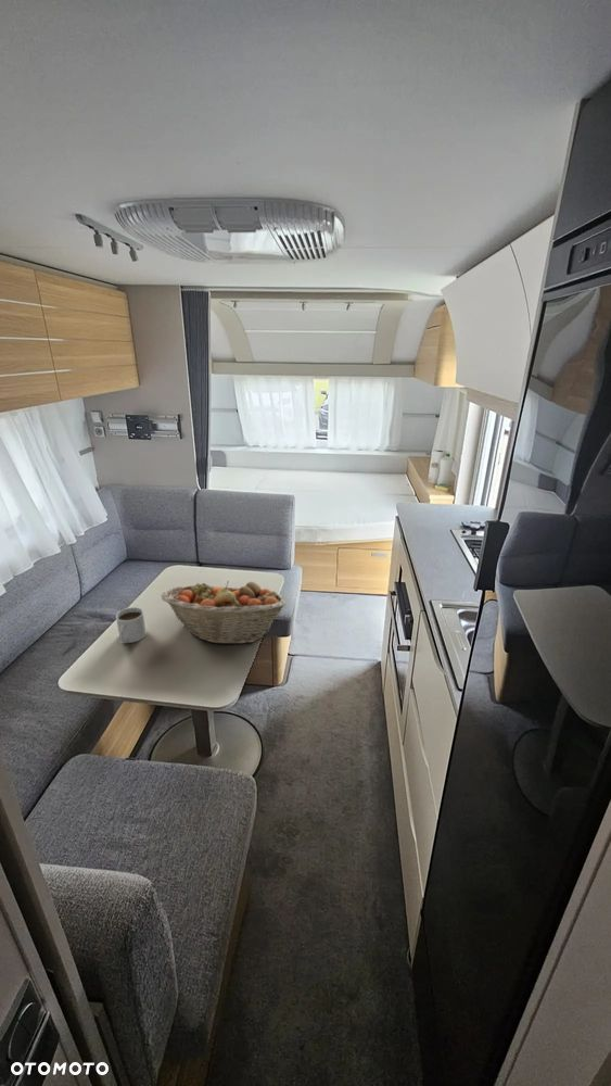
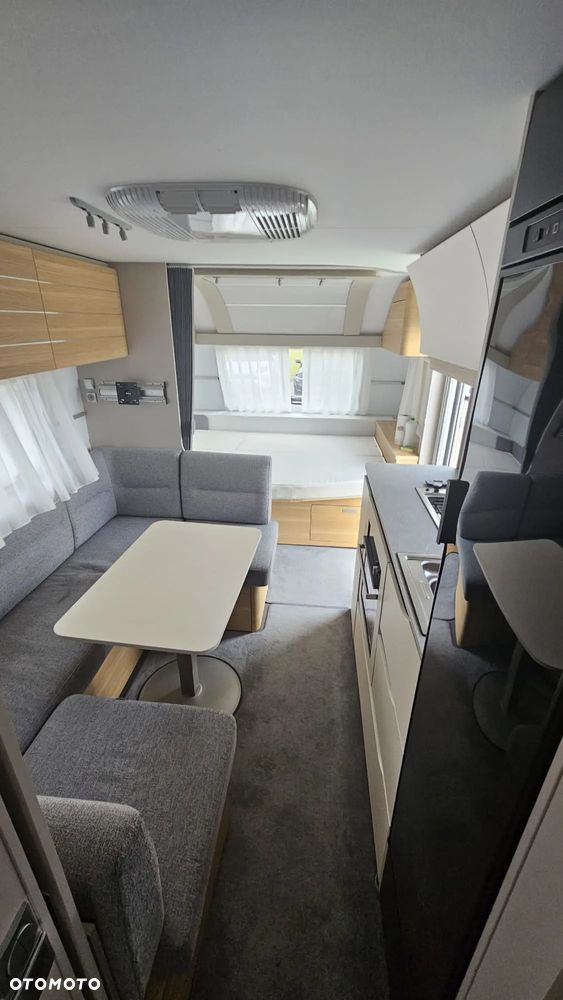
- mug [115,606,148,644]
- fruit basket [160,580,288,645]
